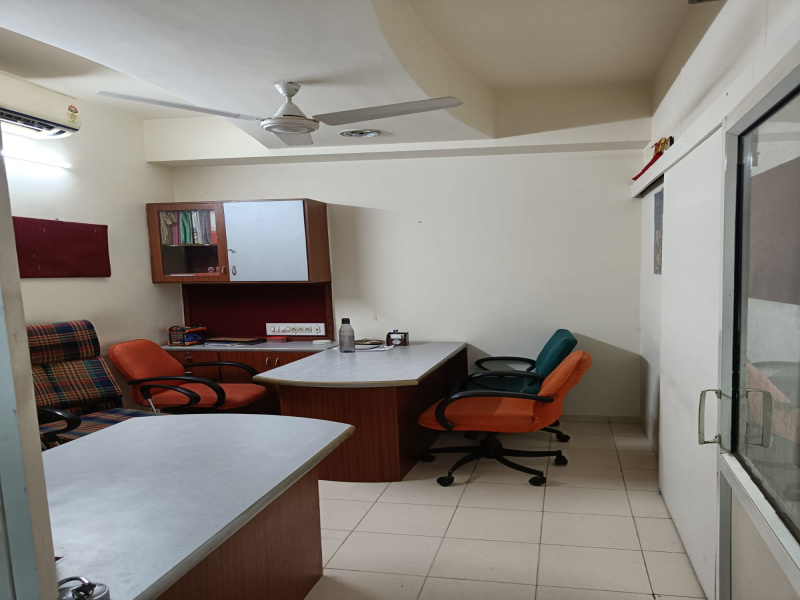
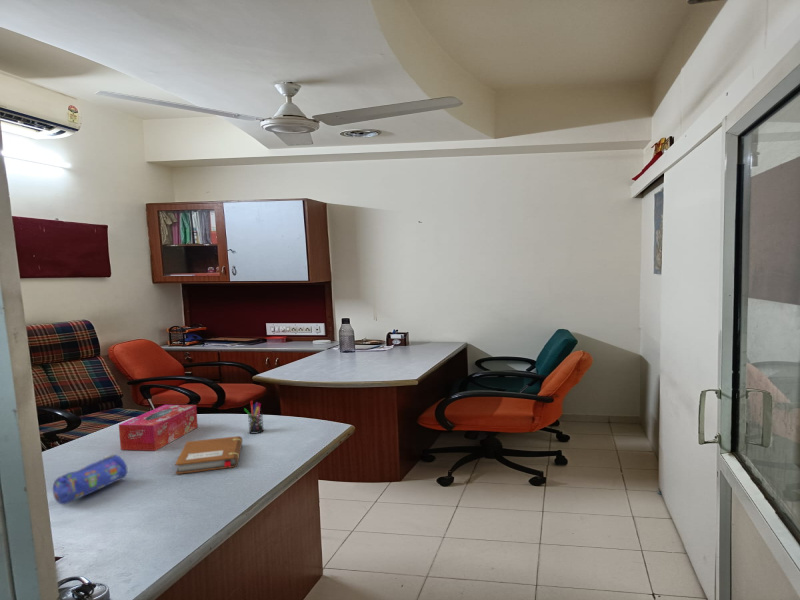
+ notebook [174,435,243,475]
+ tissue box [118,404,199,452]
+ pen holder [243,400,265,434]
+ pencil case [52,453,129,505]
